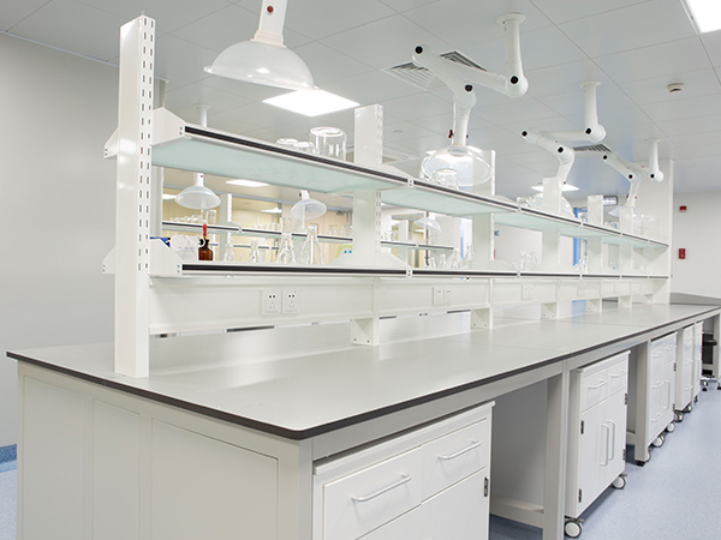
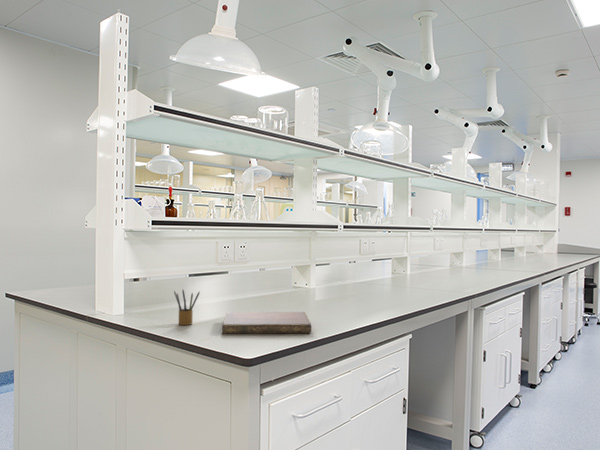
+ pencil box [173,289,201,326]
+ notebook [221,311,312,335]
